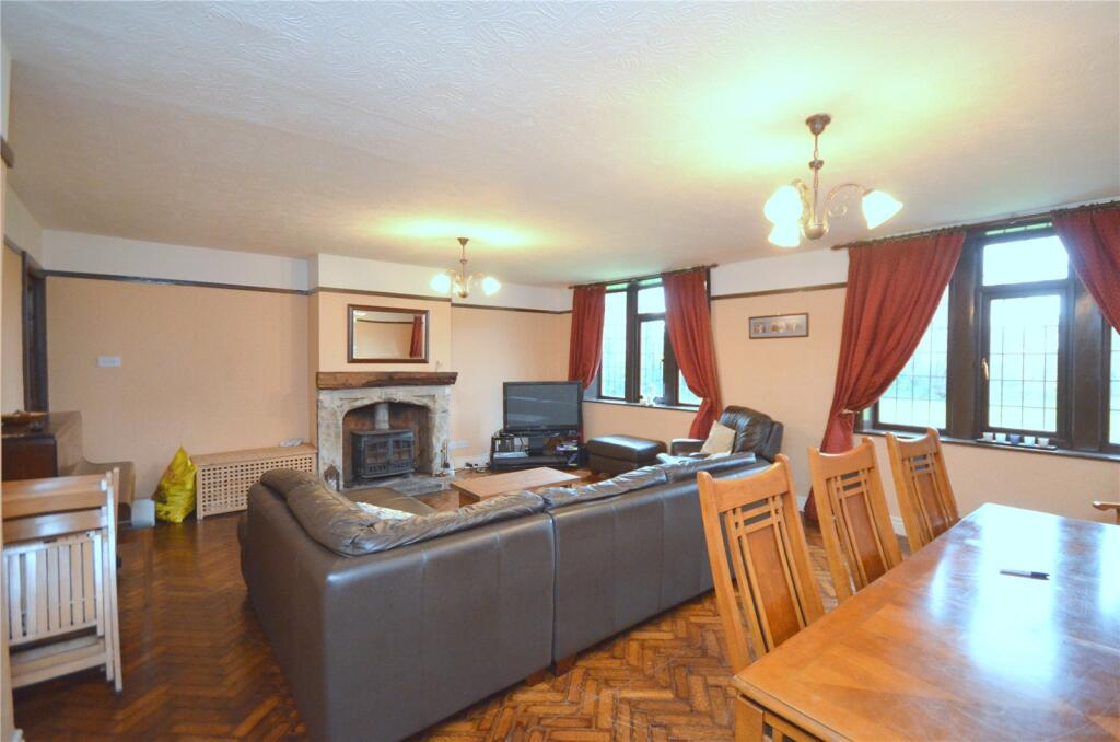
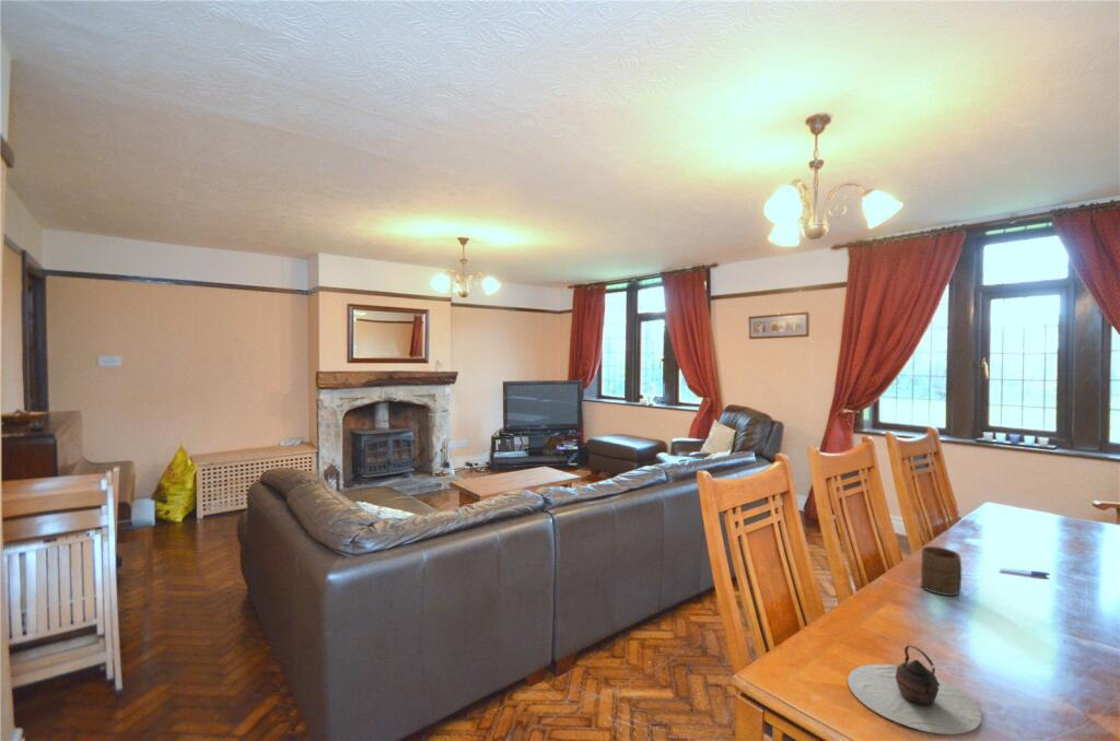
+ cup [920,545,962,597]
+ teapot [847,645,982,736]
